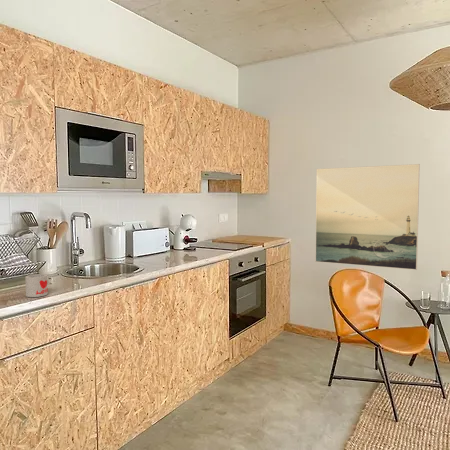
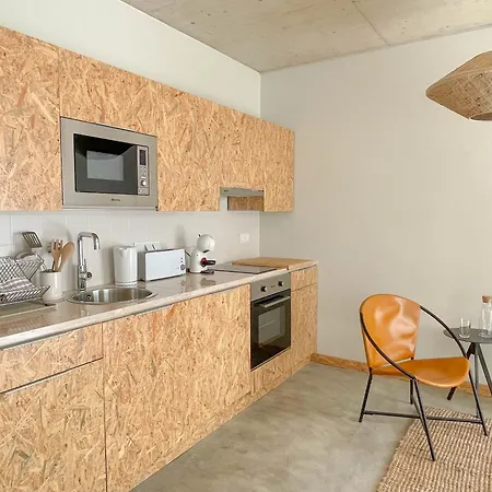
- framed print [314,163,421,271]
- mug [24,273,50,298]
